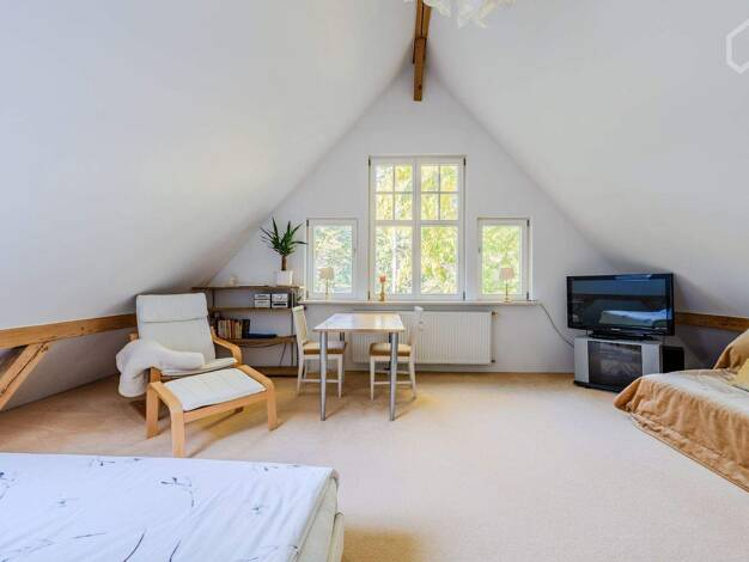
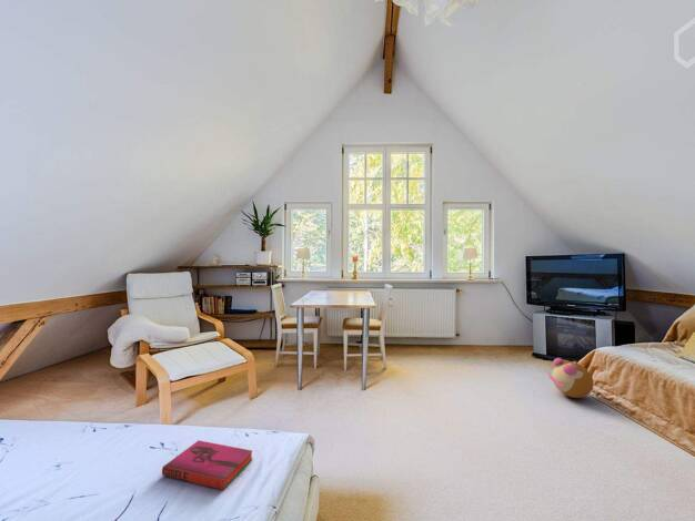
+ hardback book [161,439,254,491]
+ plush toy [546,357,595,399]
